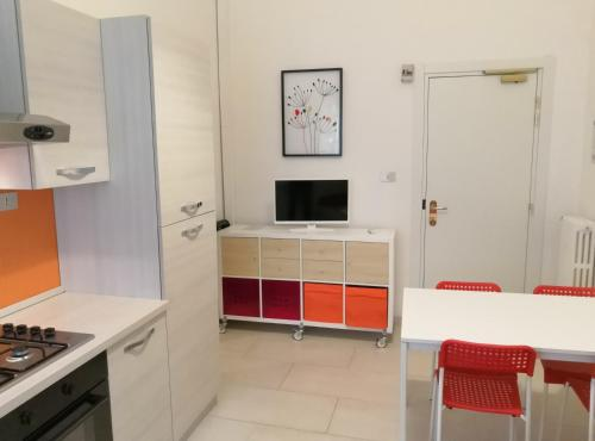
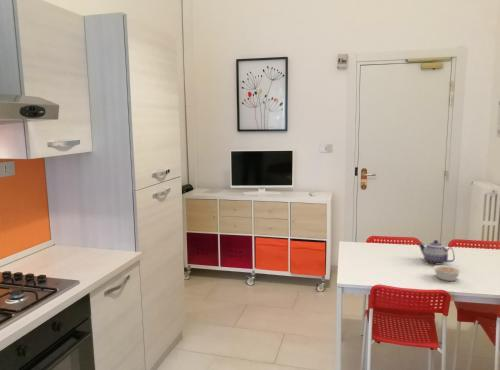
+ legume [432,264,462,282]
+ teapot [418,239,456,265]
